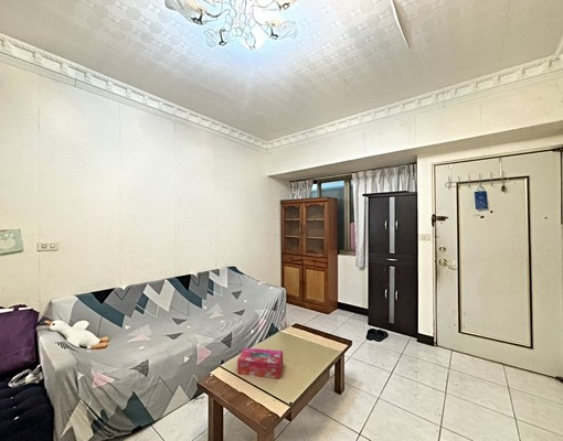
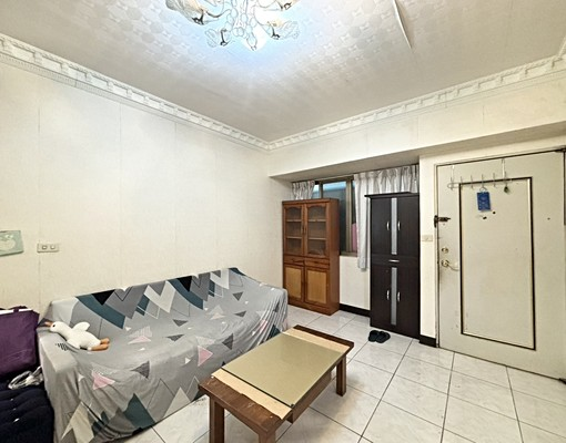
- tissue box [236,347,284,379]
